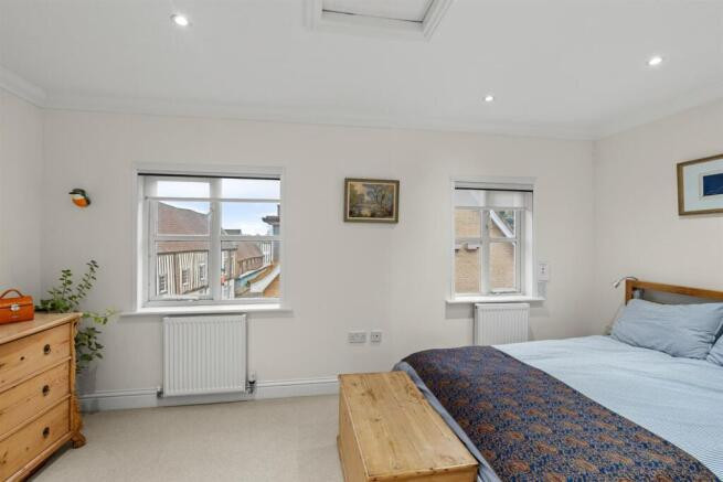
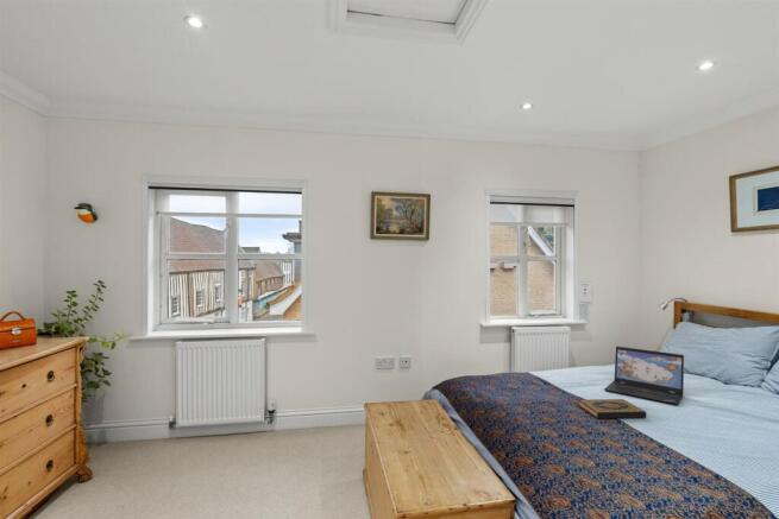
+ hardback book [577,398,647,419]
+ laptop [603,346,685,406]
